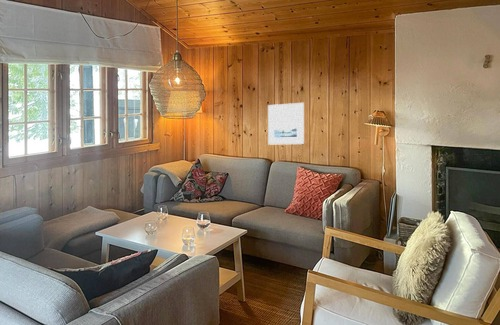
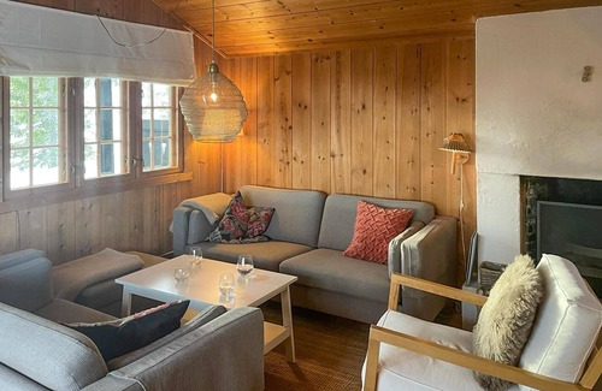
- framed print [267,102,305,146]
